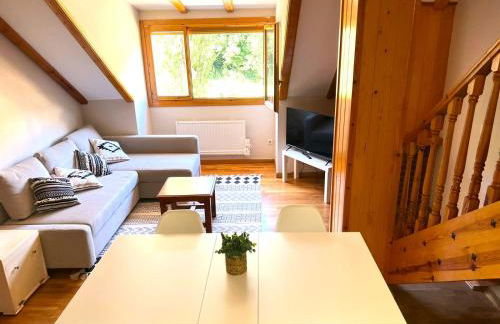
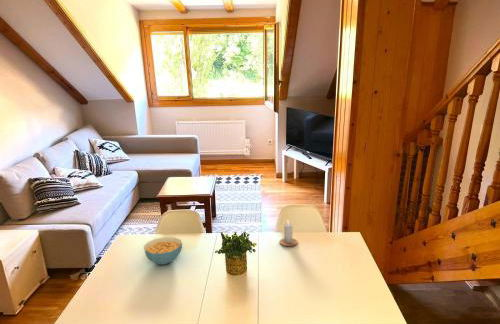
+ cereal bowl [143,236,183,265]
+ candle [278,221,299,247]
